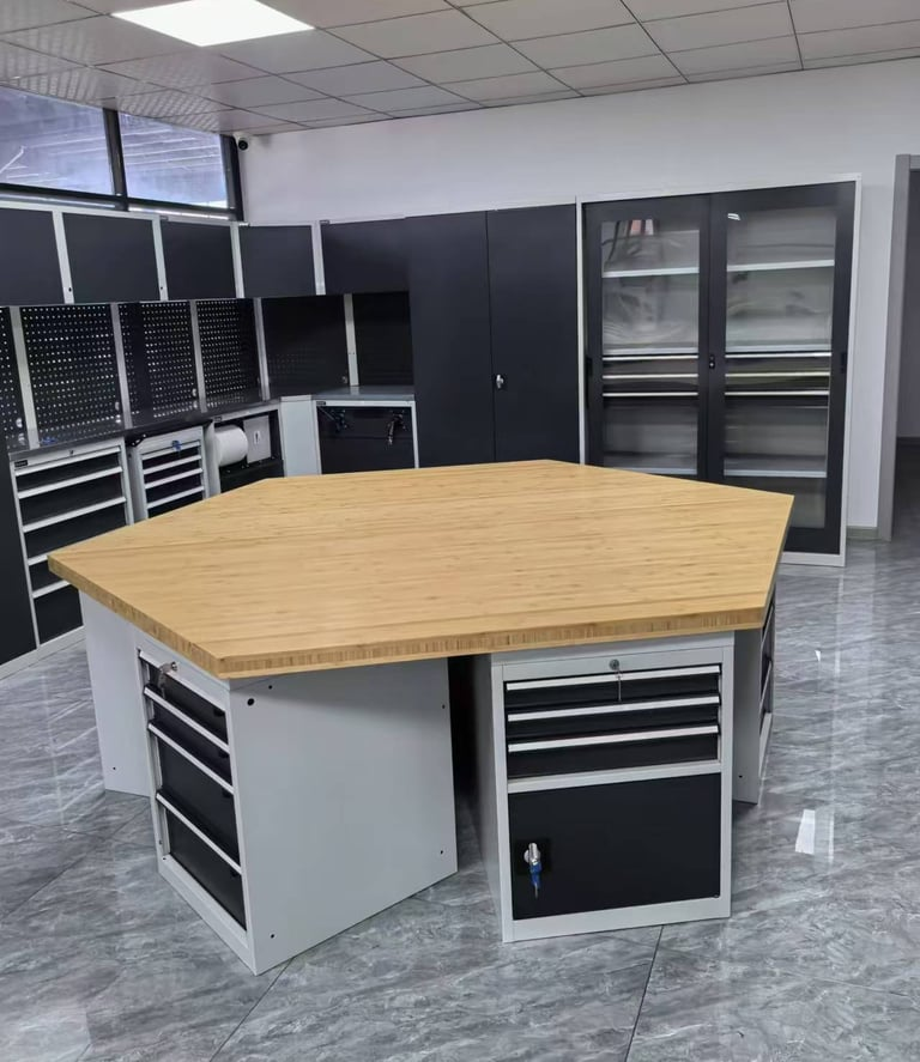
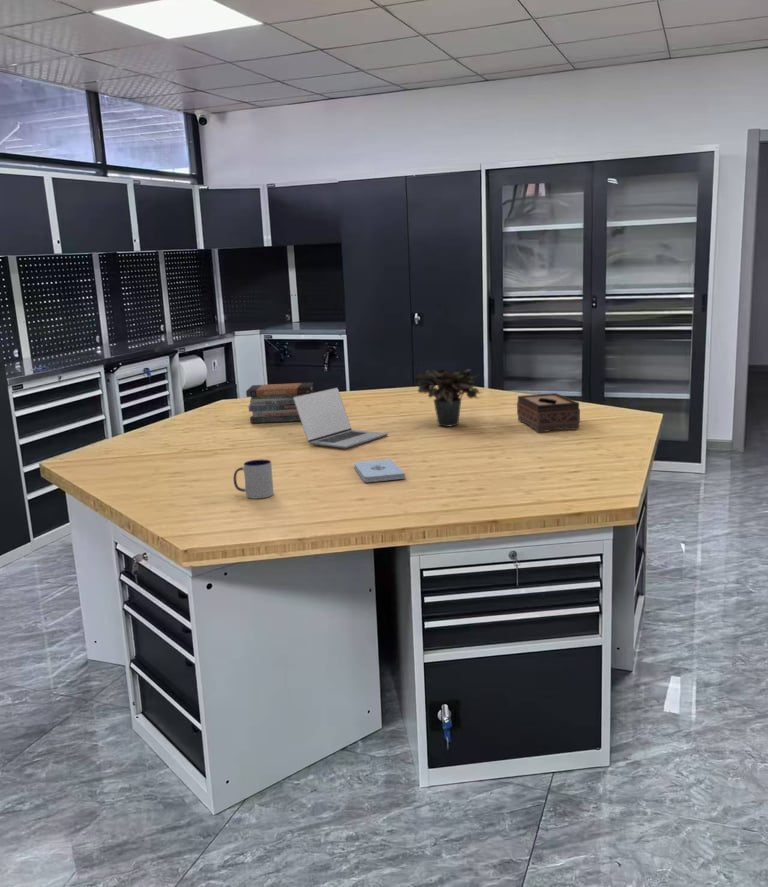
+ potted plant [414,368,483,428]
+ book stack [245,381,315,424]
+ tissue box [516,392,581,433]
+ mug [233,458,274,499]
+ notepad [353,458,406,483]
+ laptop [293,387,389,449]
